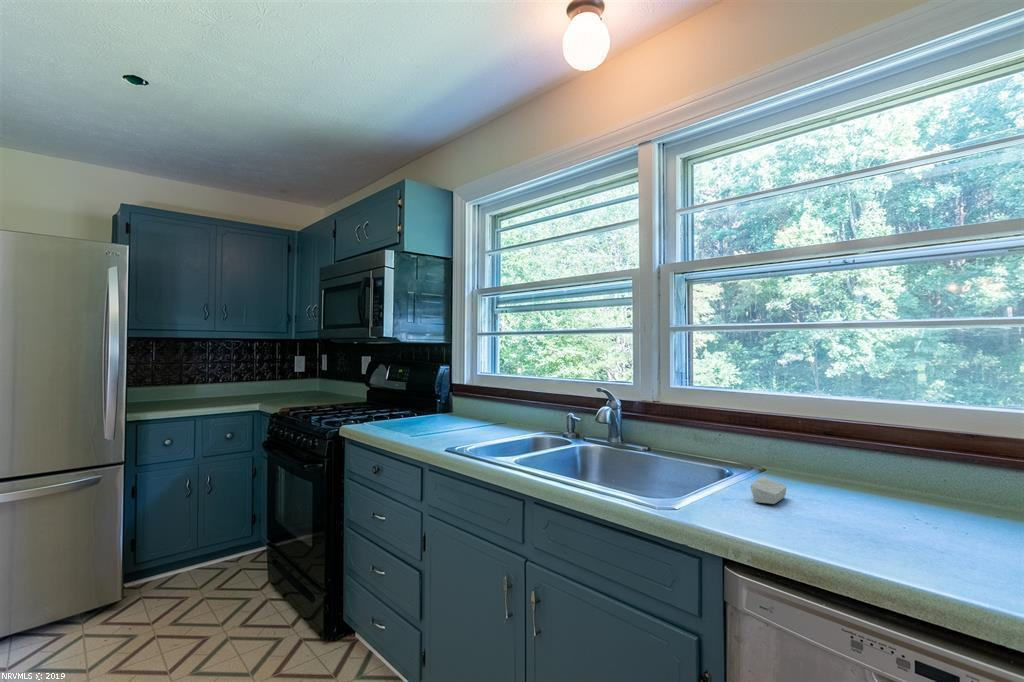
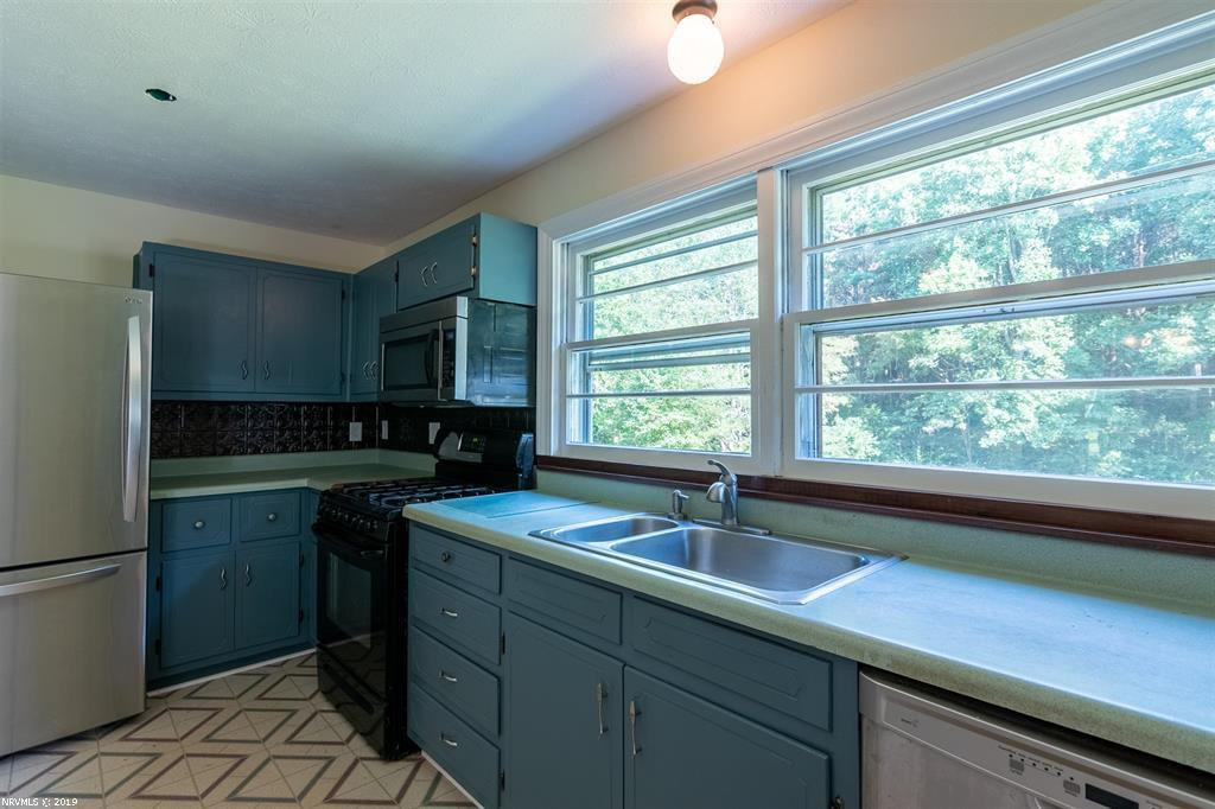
- soap bar [750,476,787,505]
